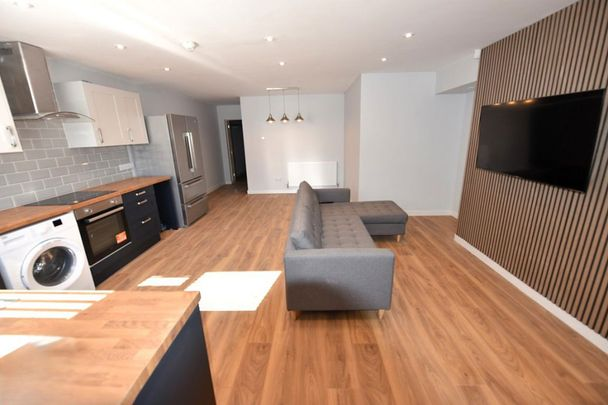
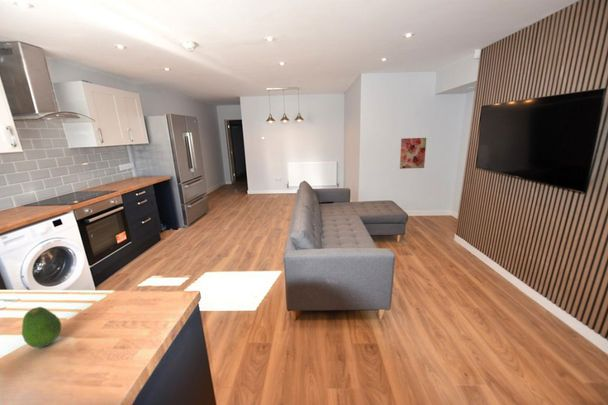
+ wall art [399,137,427,170]
+ fruit [21,306,62,349]
